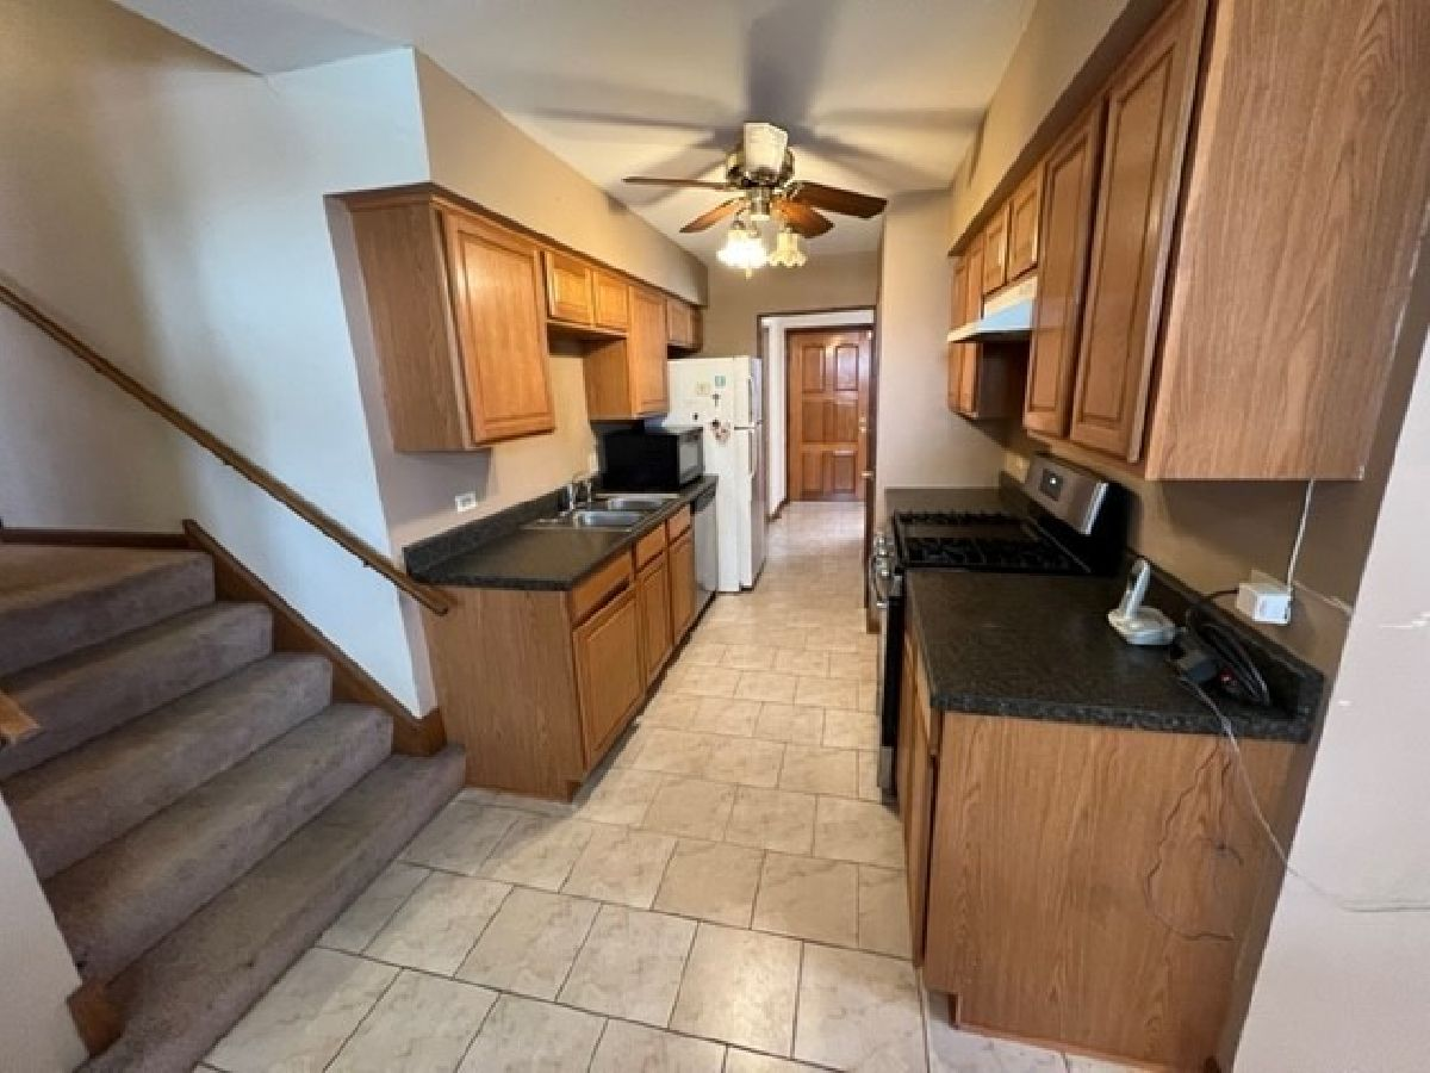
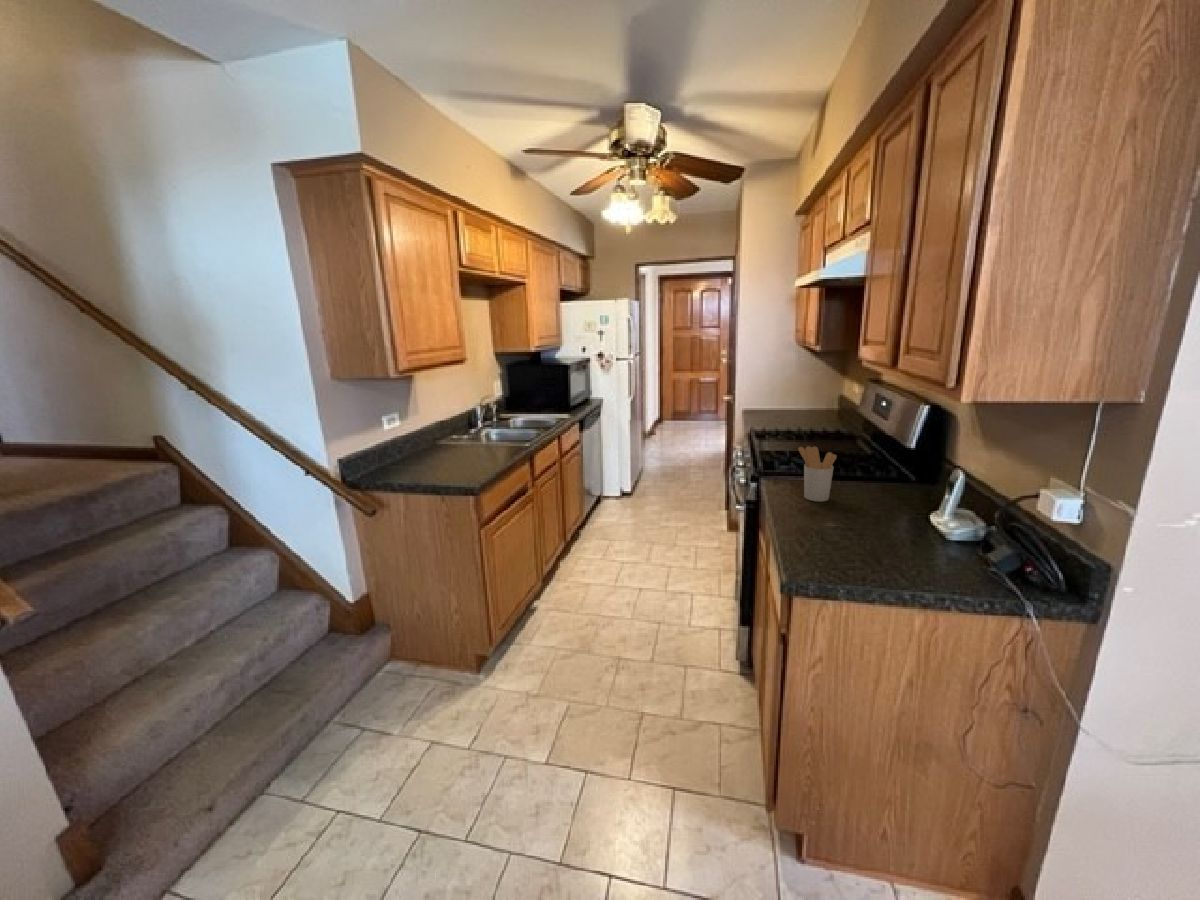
+ utensil holder [797,445,838,503]
